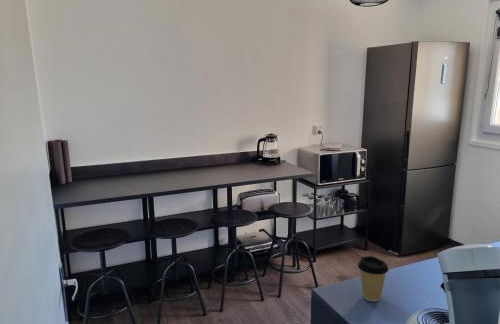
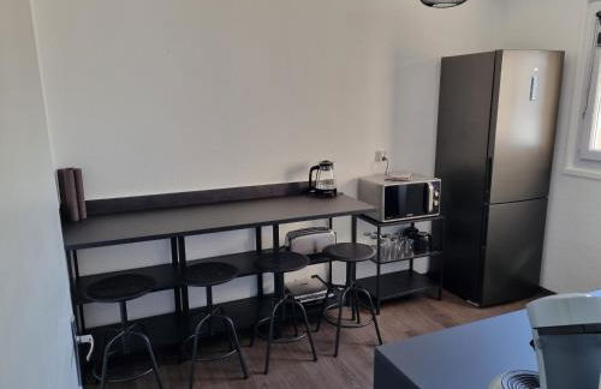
- coffee cup [357,255,390,303]
